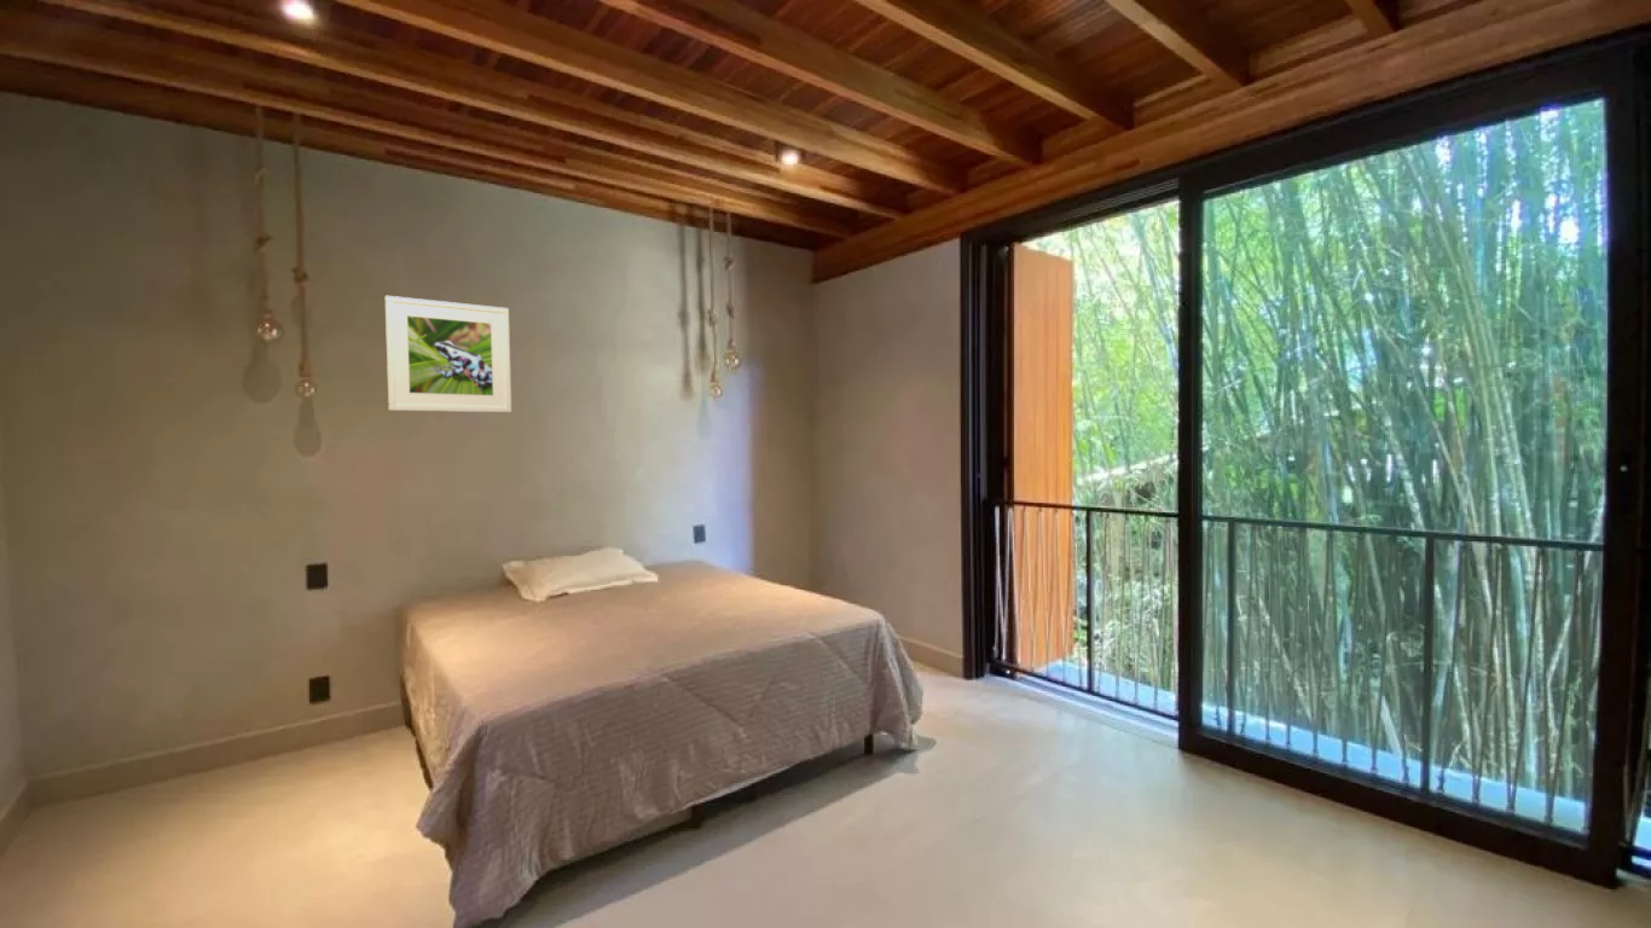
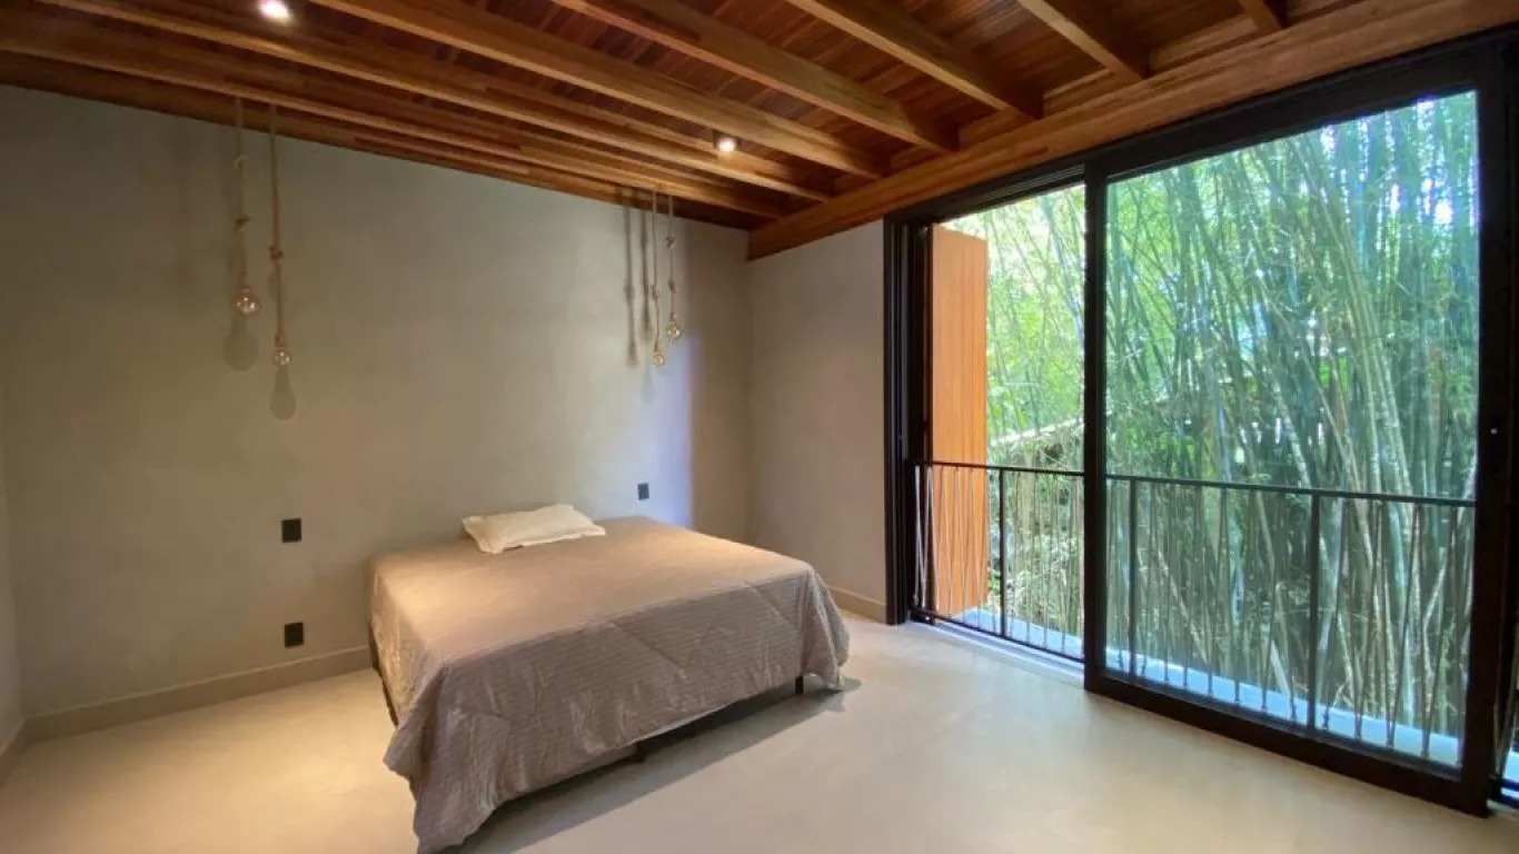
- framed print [384,295,512,413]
